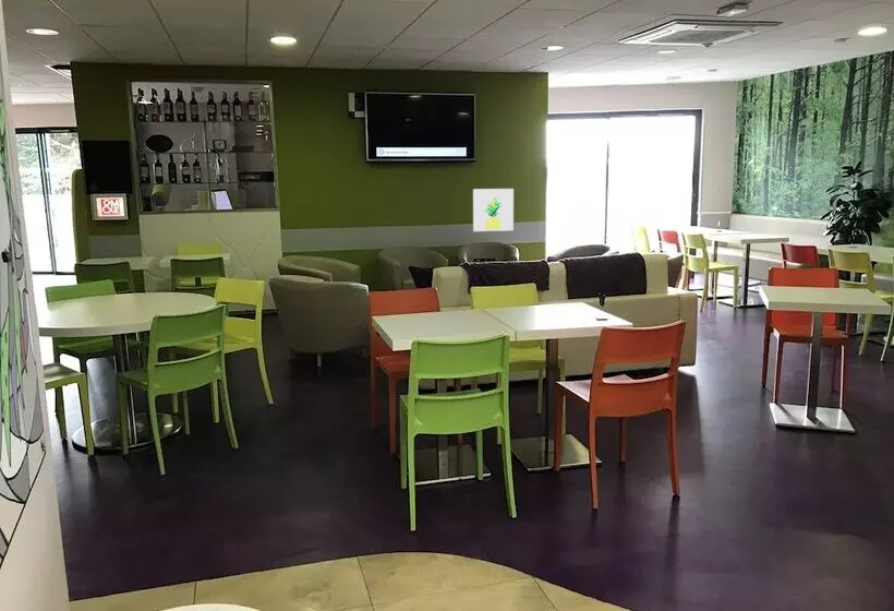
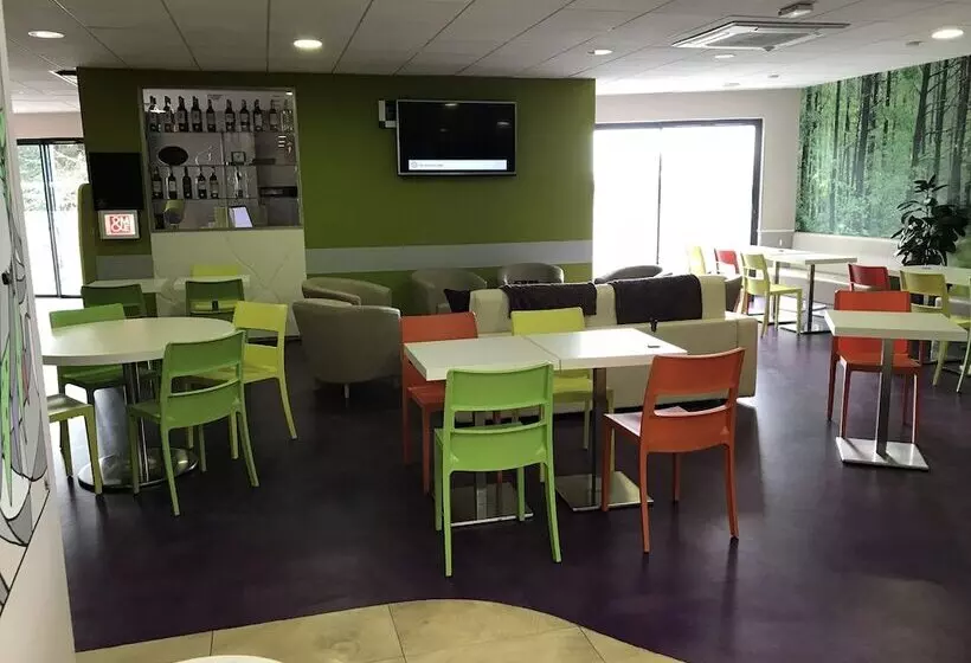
- wall art [472,188,515,232]
